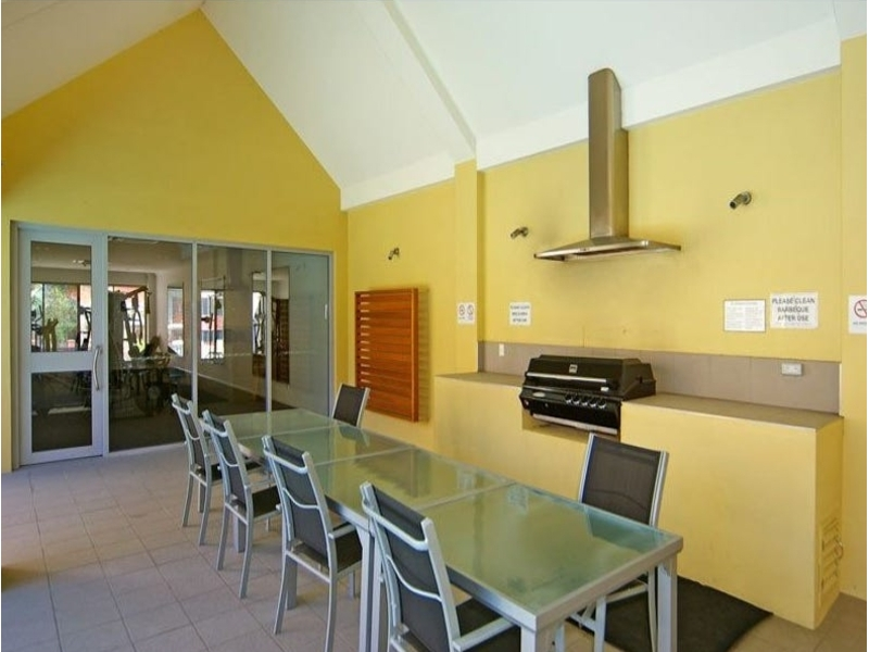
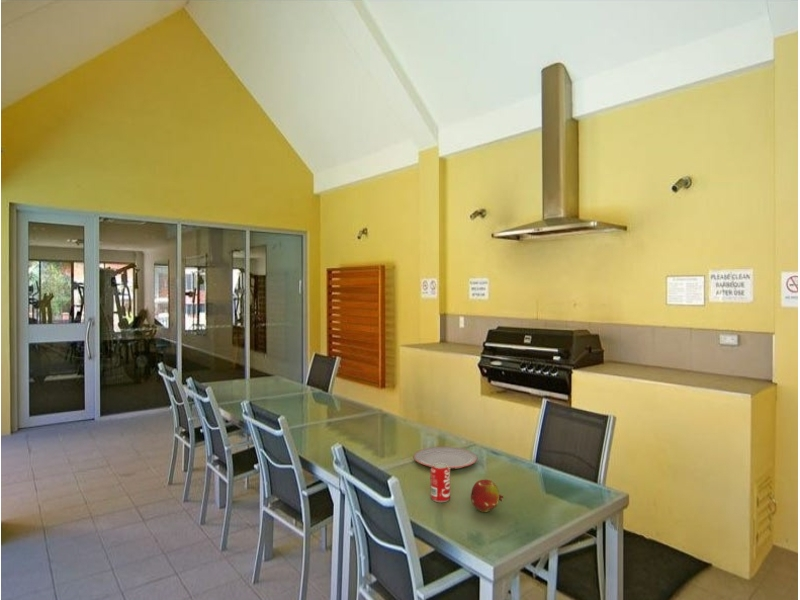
+ beverage can [430,463,451,503]
+ plate [413,446,478,470]
+ fruit [470,478,504,513]
